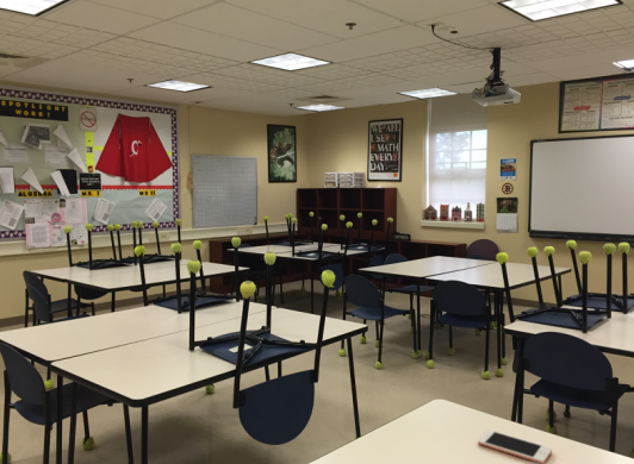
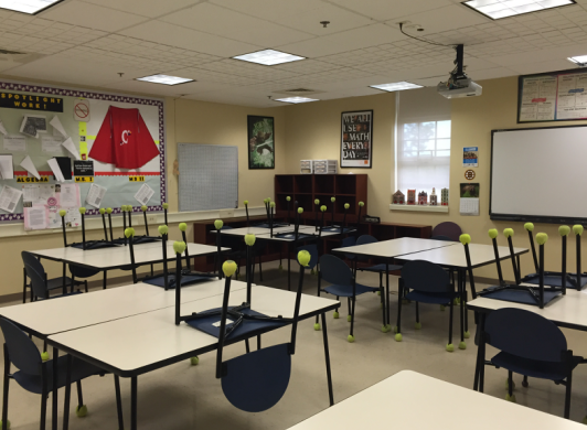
- cell phone [477,429,553,464]
